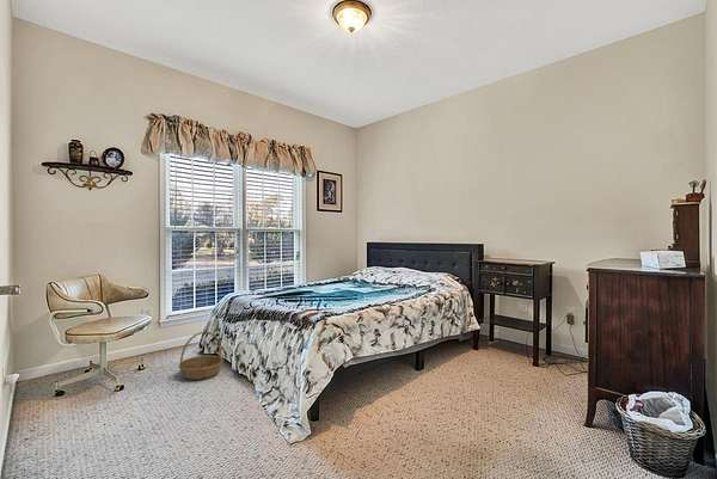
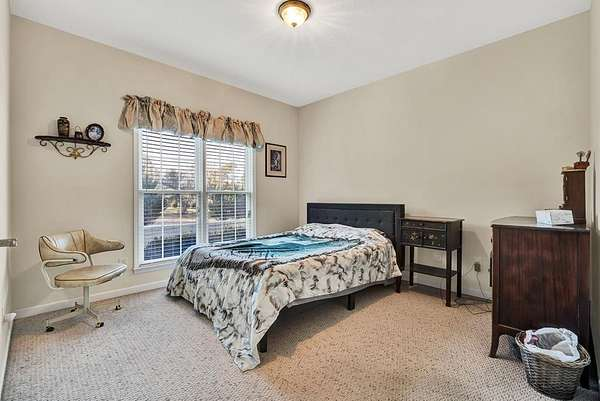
- basket [178,331,225,381]
